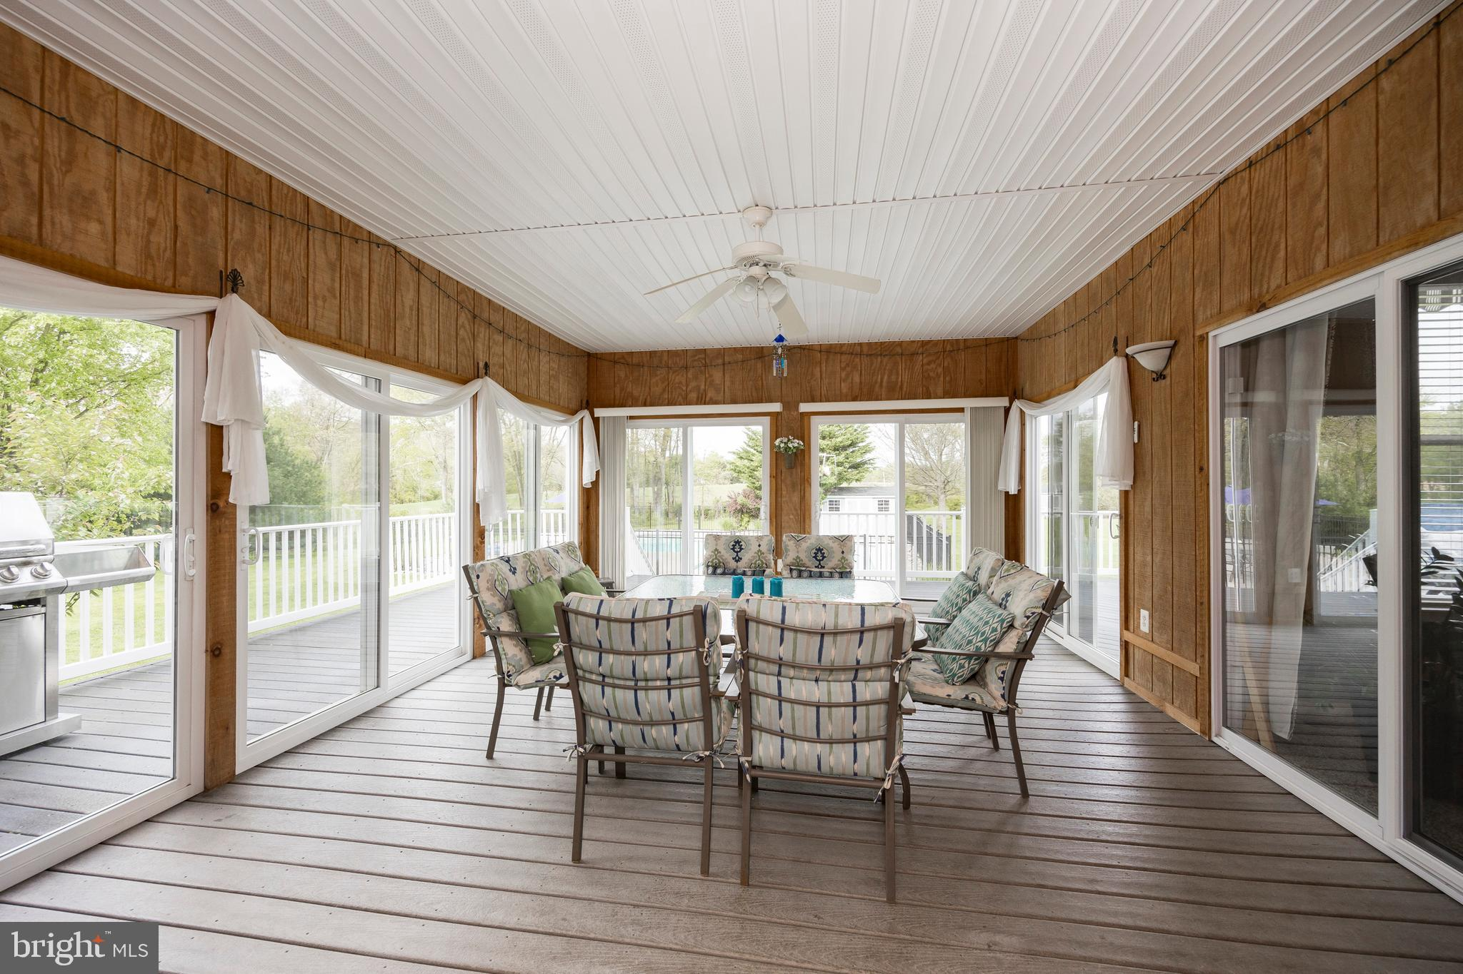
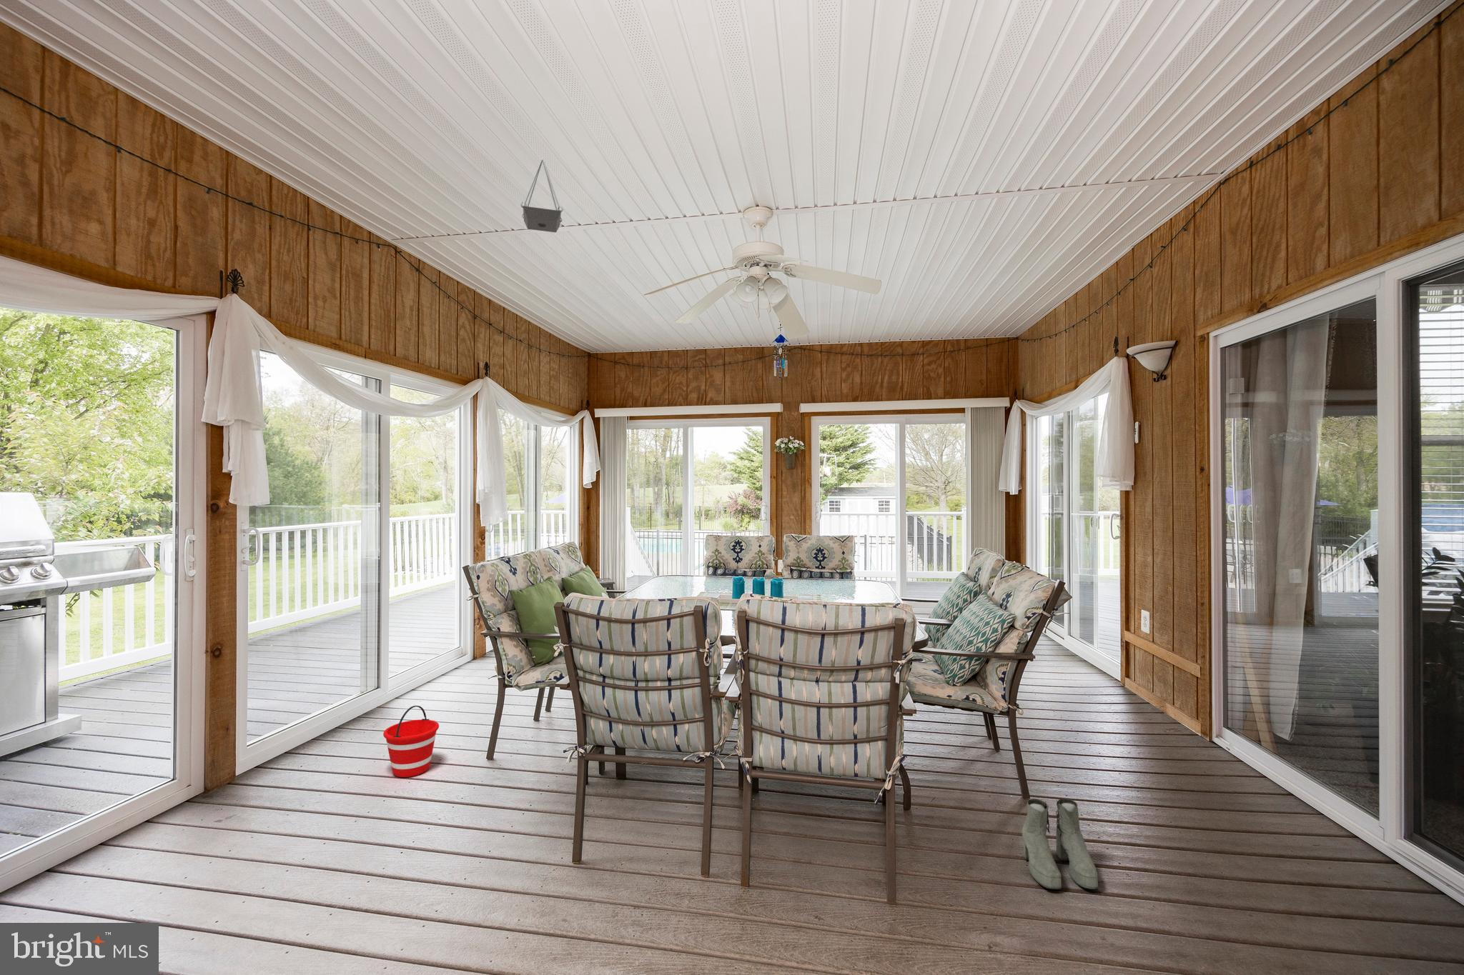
+ boots [1021,798,1098,890]
+ hanging planter [519,159,564,233]
+ bucket [382,705,440,778]
